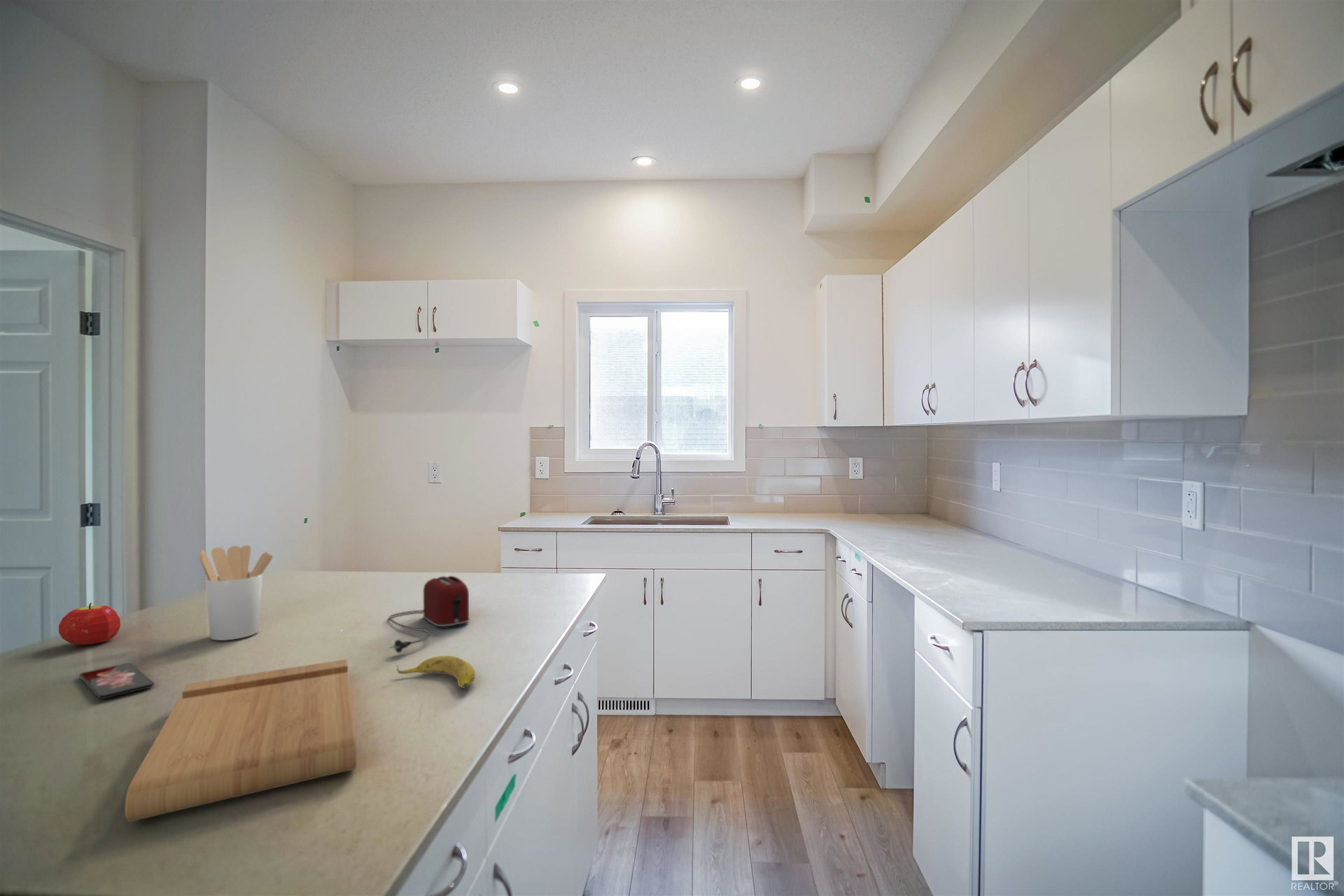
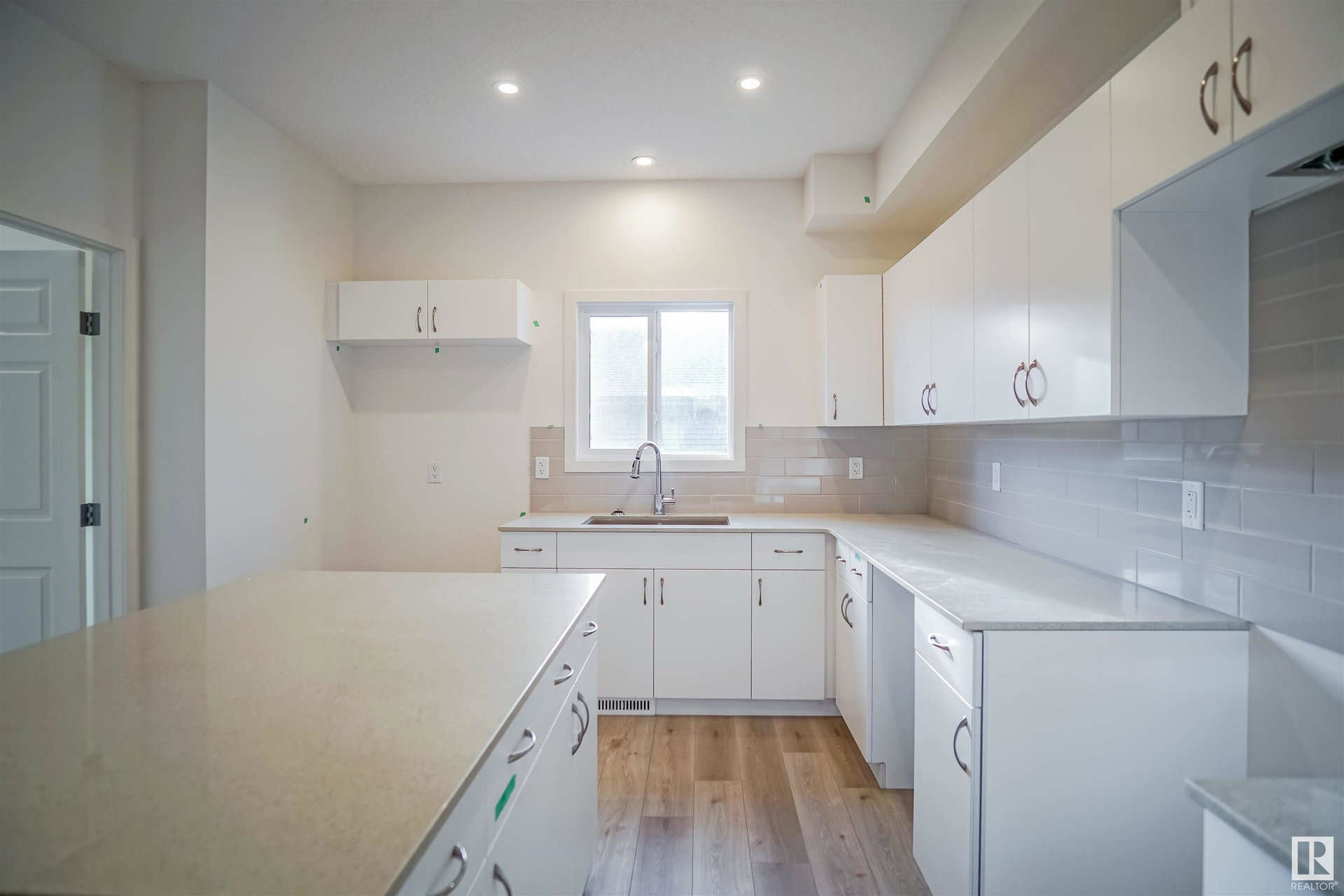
- toaster [388,575,470,654]
- banana [395,655,476,689]
- fruit [58,602,121,645]
- smartphone [78,662,155,700]
- utensil holder [199,545,274,641]
- cutting board [125,659,357,823]
